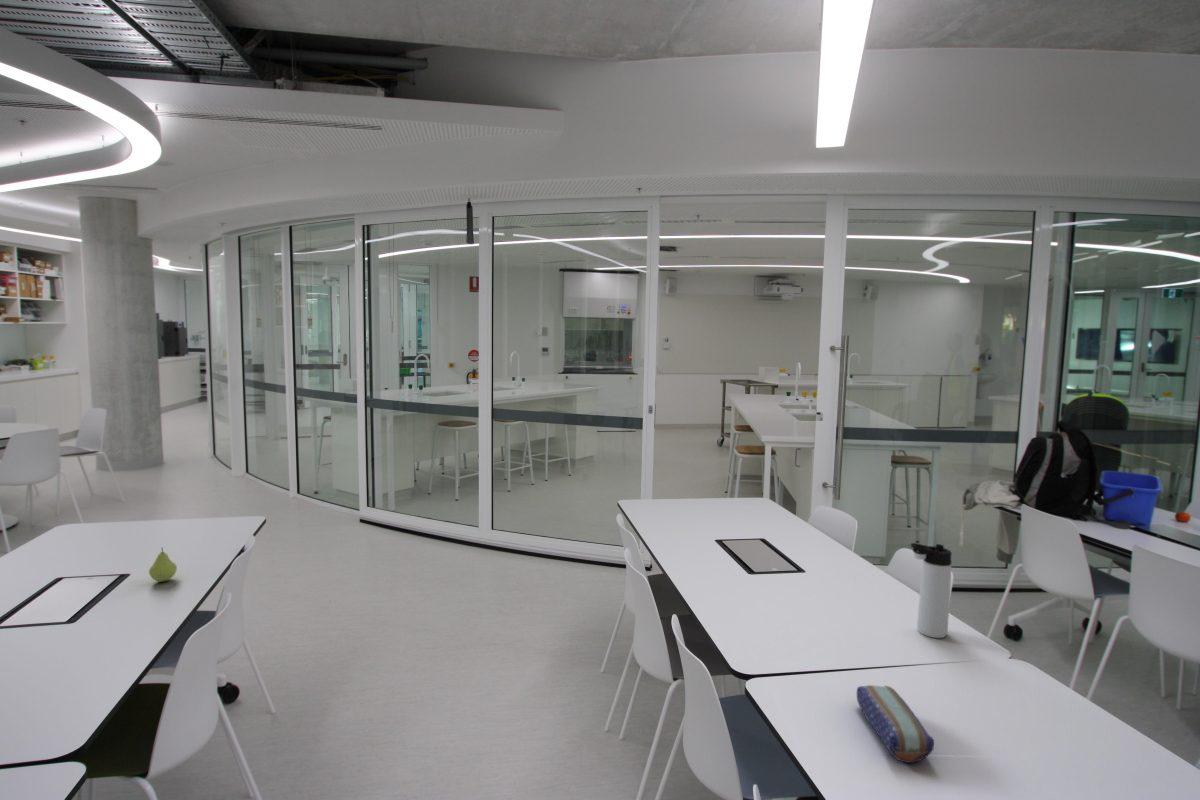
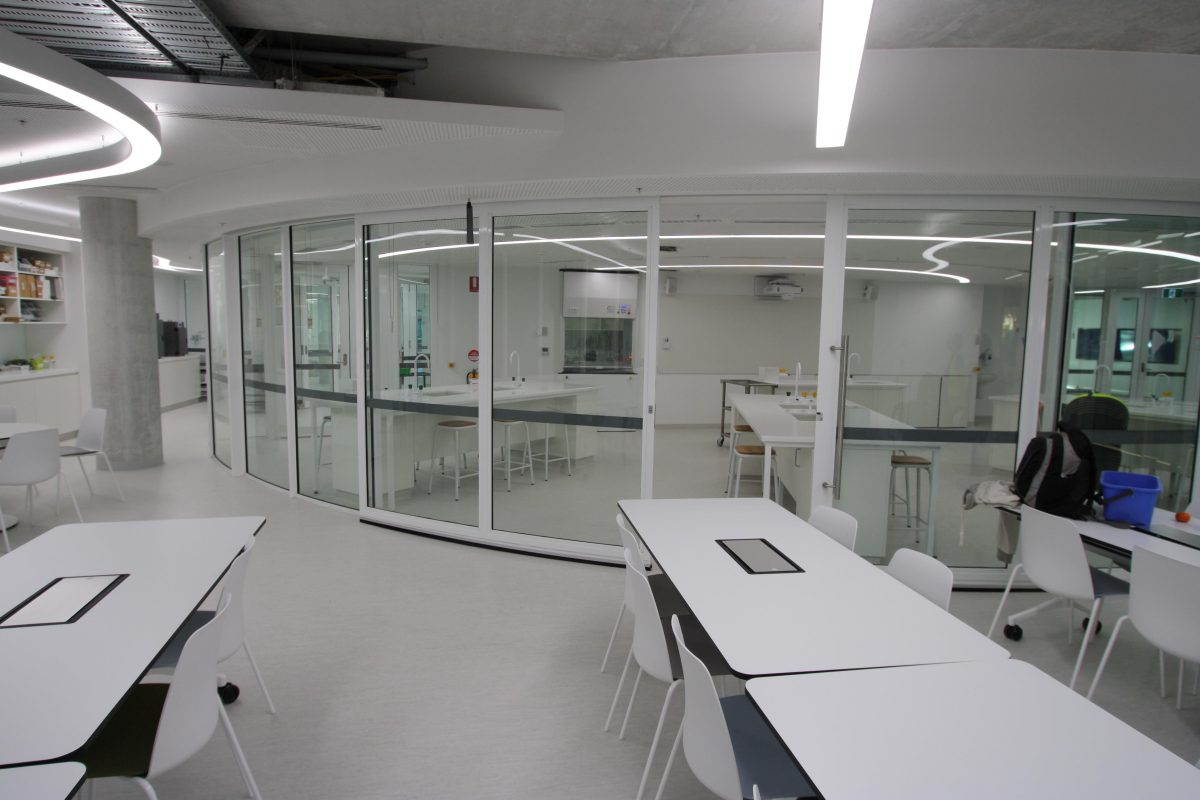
- pencil case [856,684,935,764]
- thermos bottle [910,542,953,639]
- fruit [148,547,178,583]
